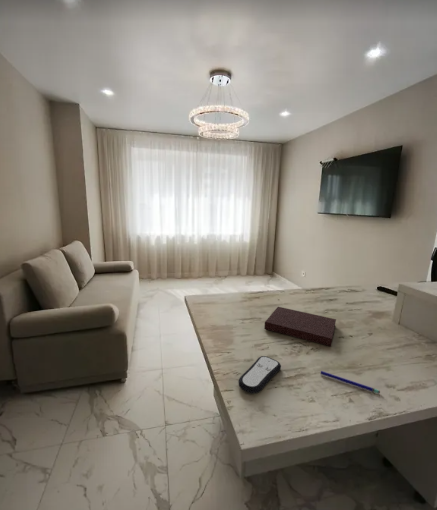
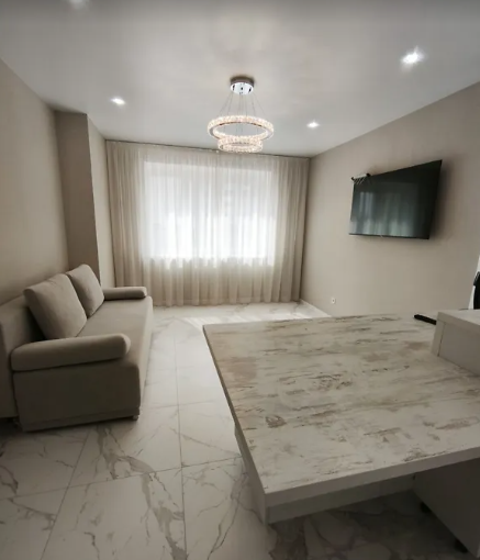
- remote control [237,355,282,395]
- notebook [263,306,337,347]
- pen [320,370,381,395]
